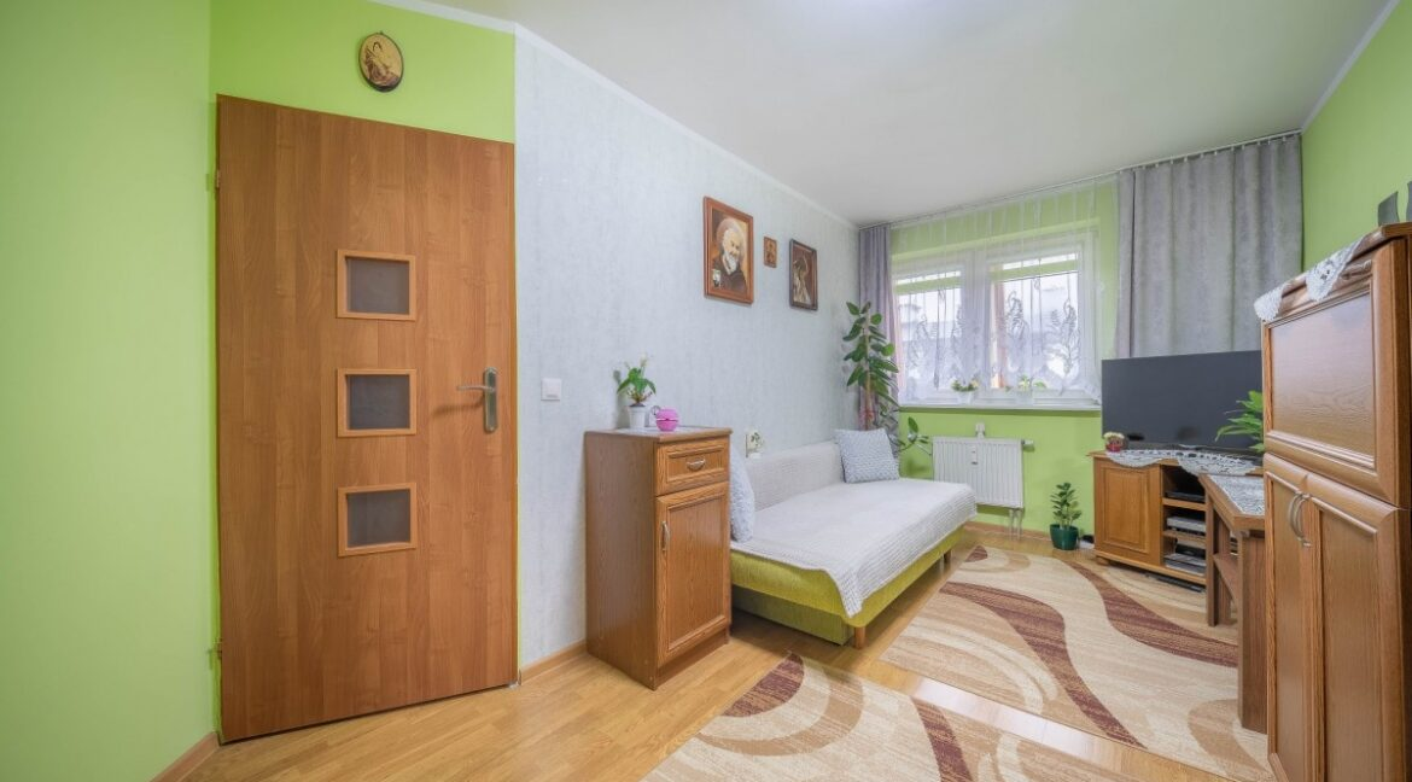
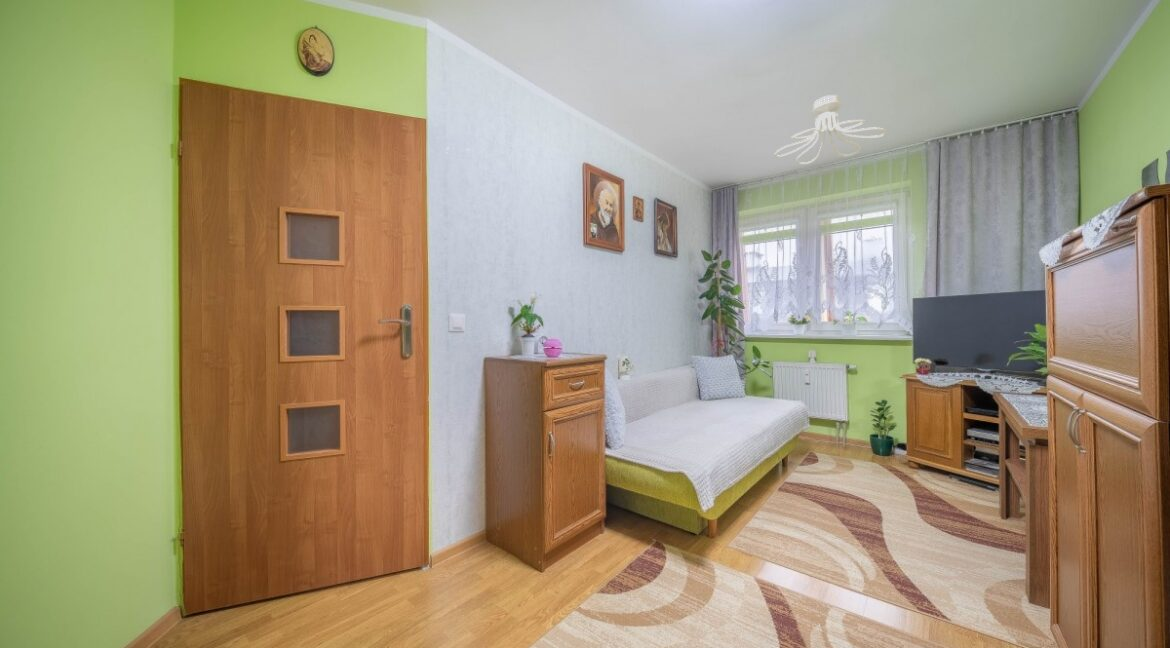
+ ceiling light fixture [774,94,887,166]
